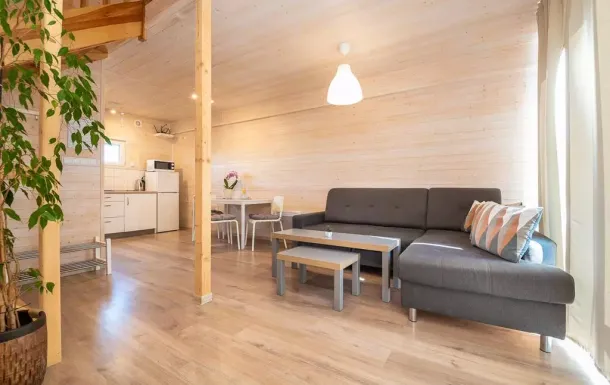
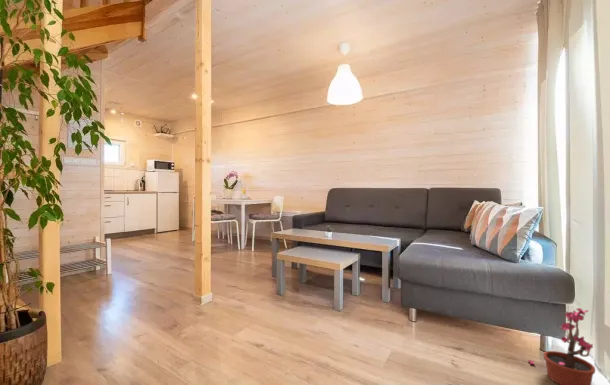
+ potted plant [527,307,596,385]
